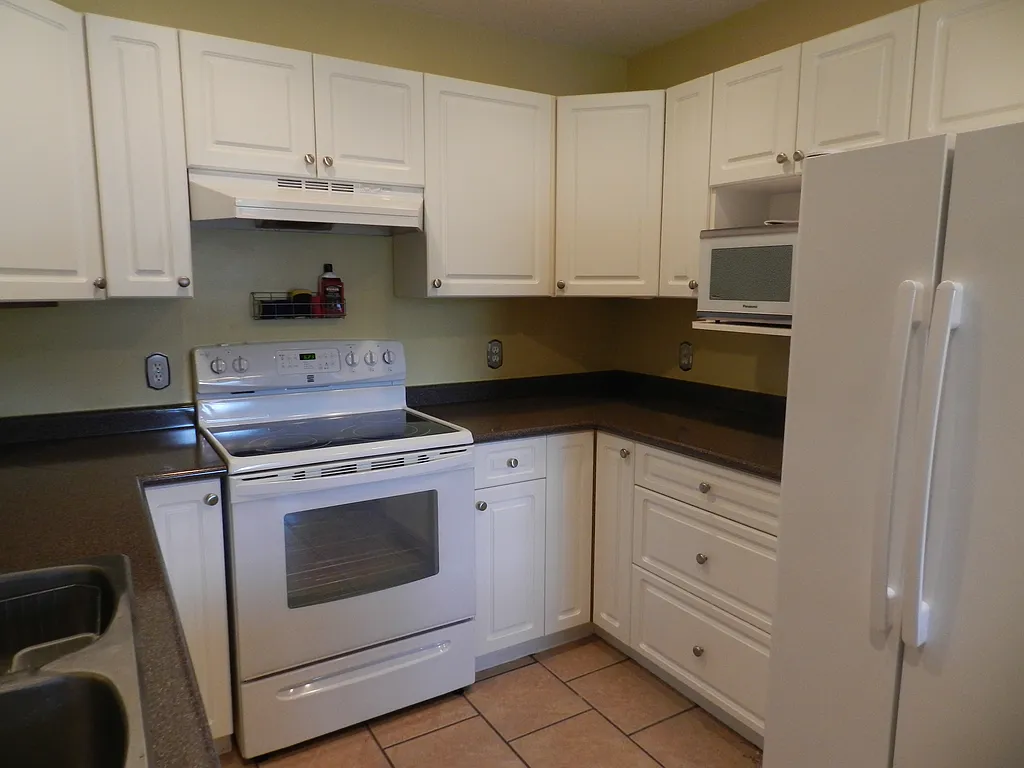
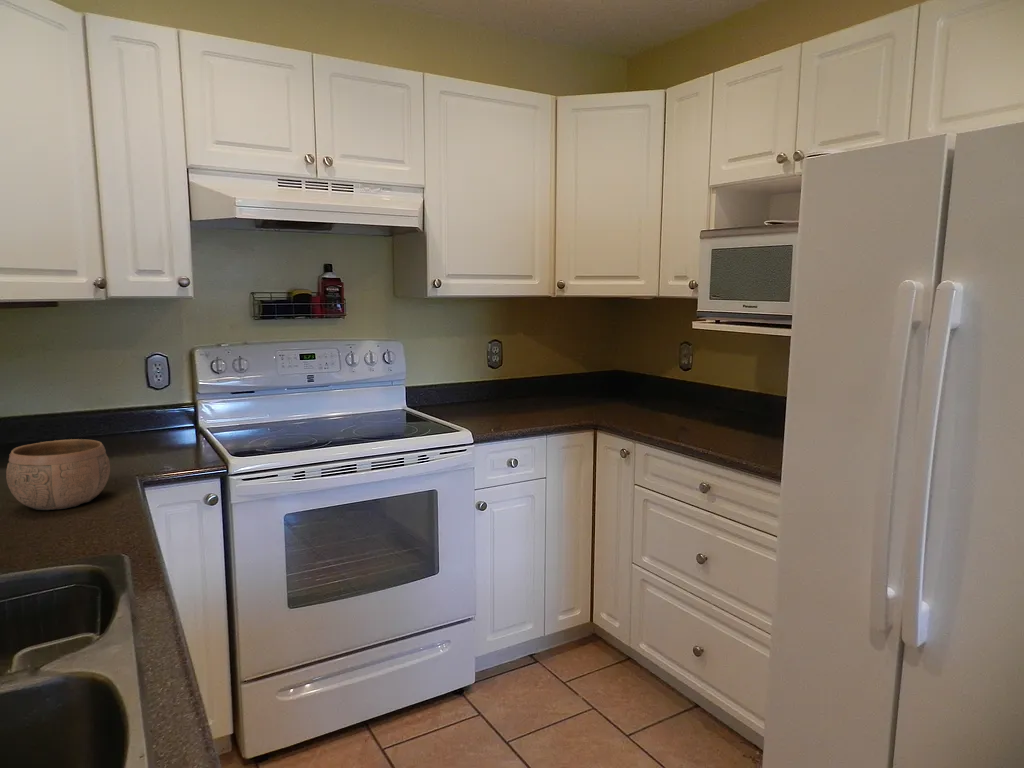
+ bowl [5,438,111,511]
